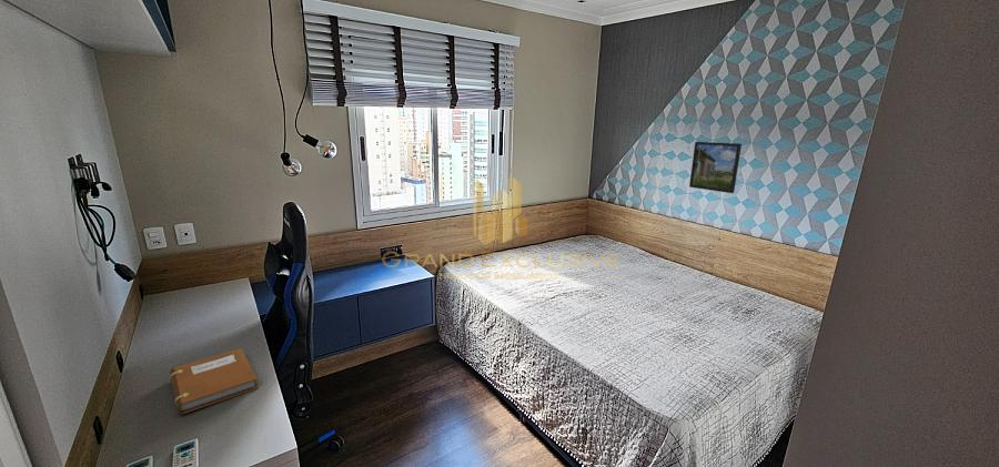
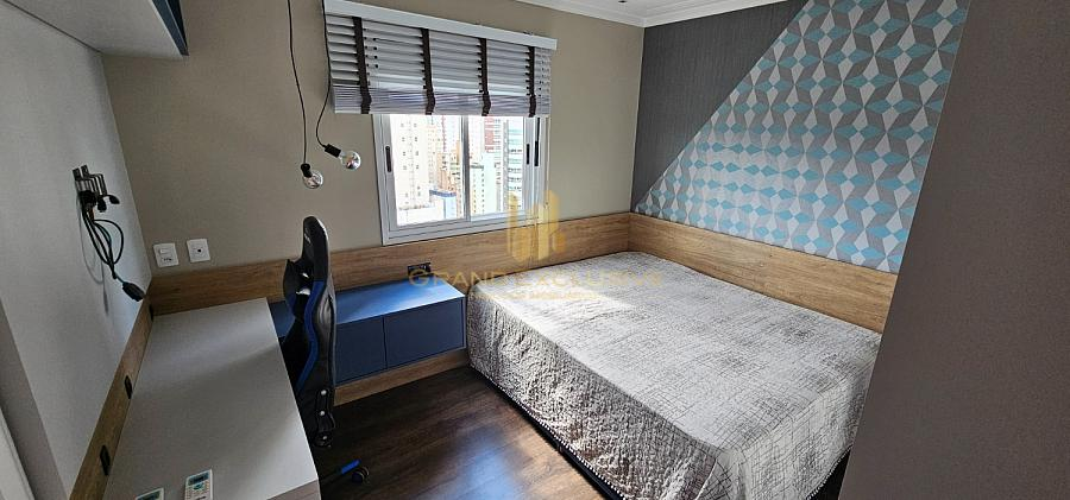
- notebook [169,347,260,415]
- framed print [688,141,743,194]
